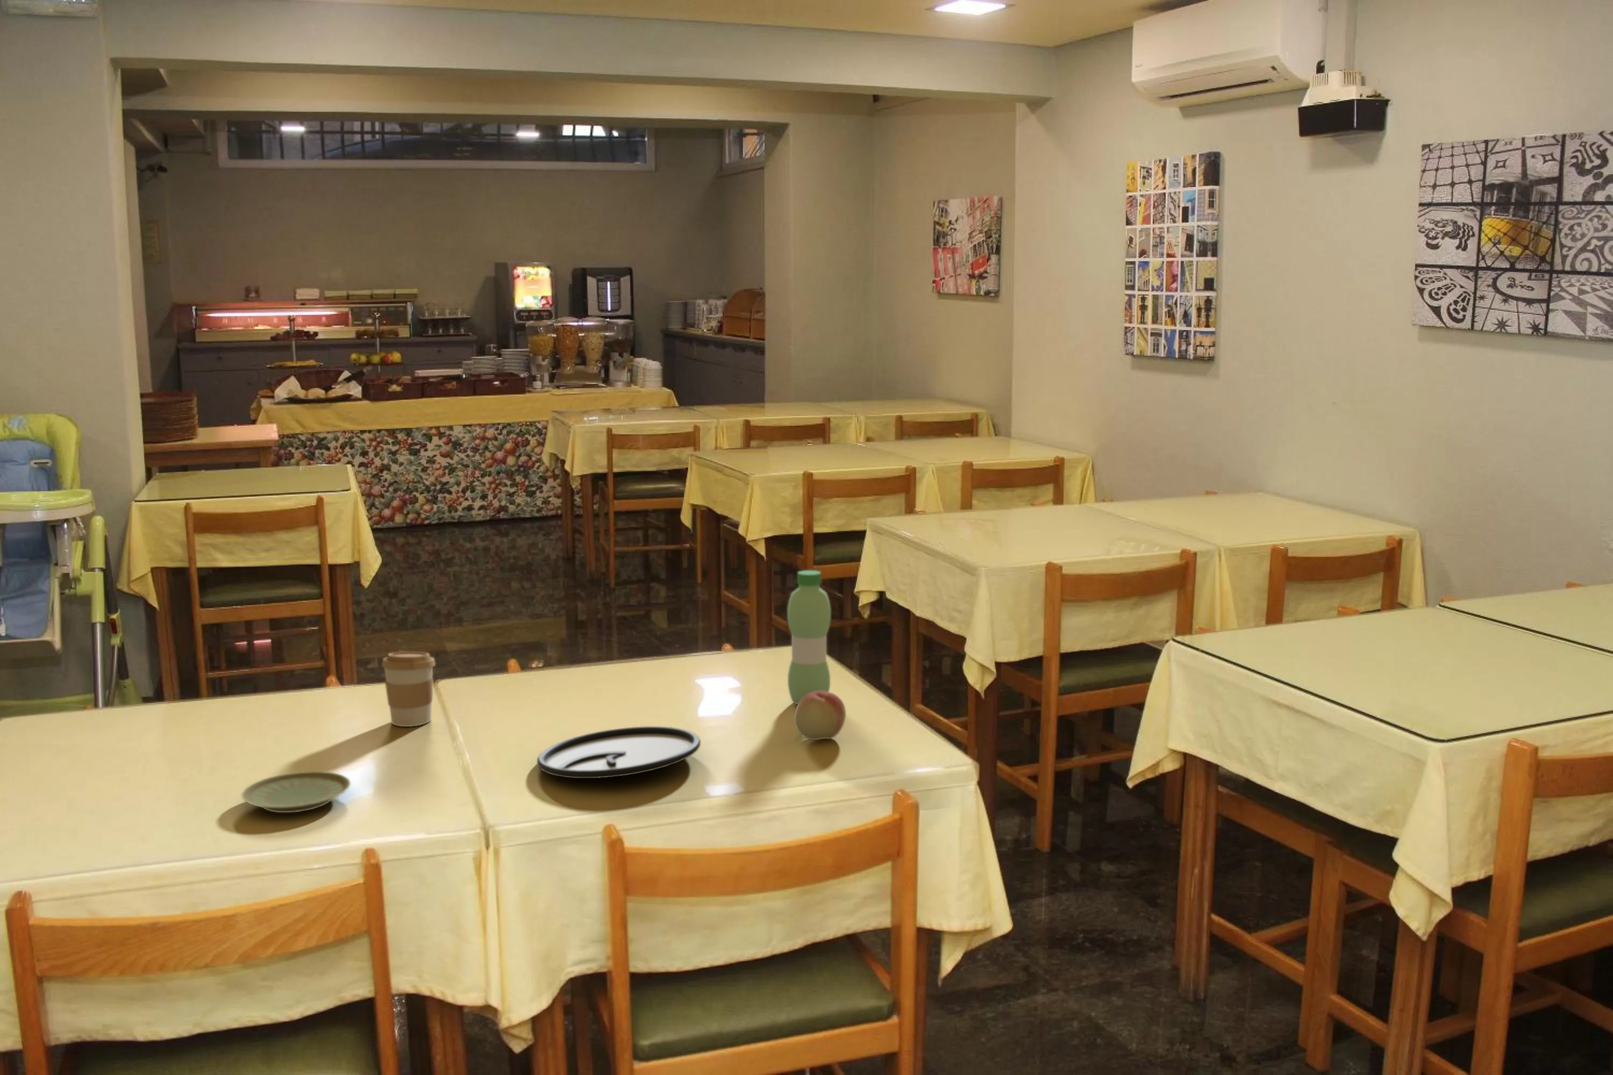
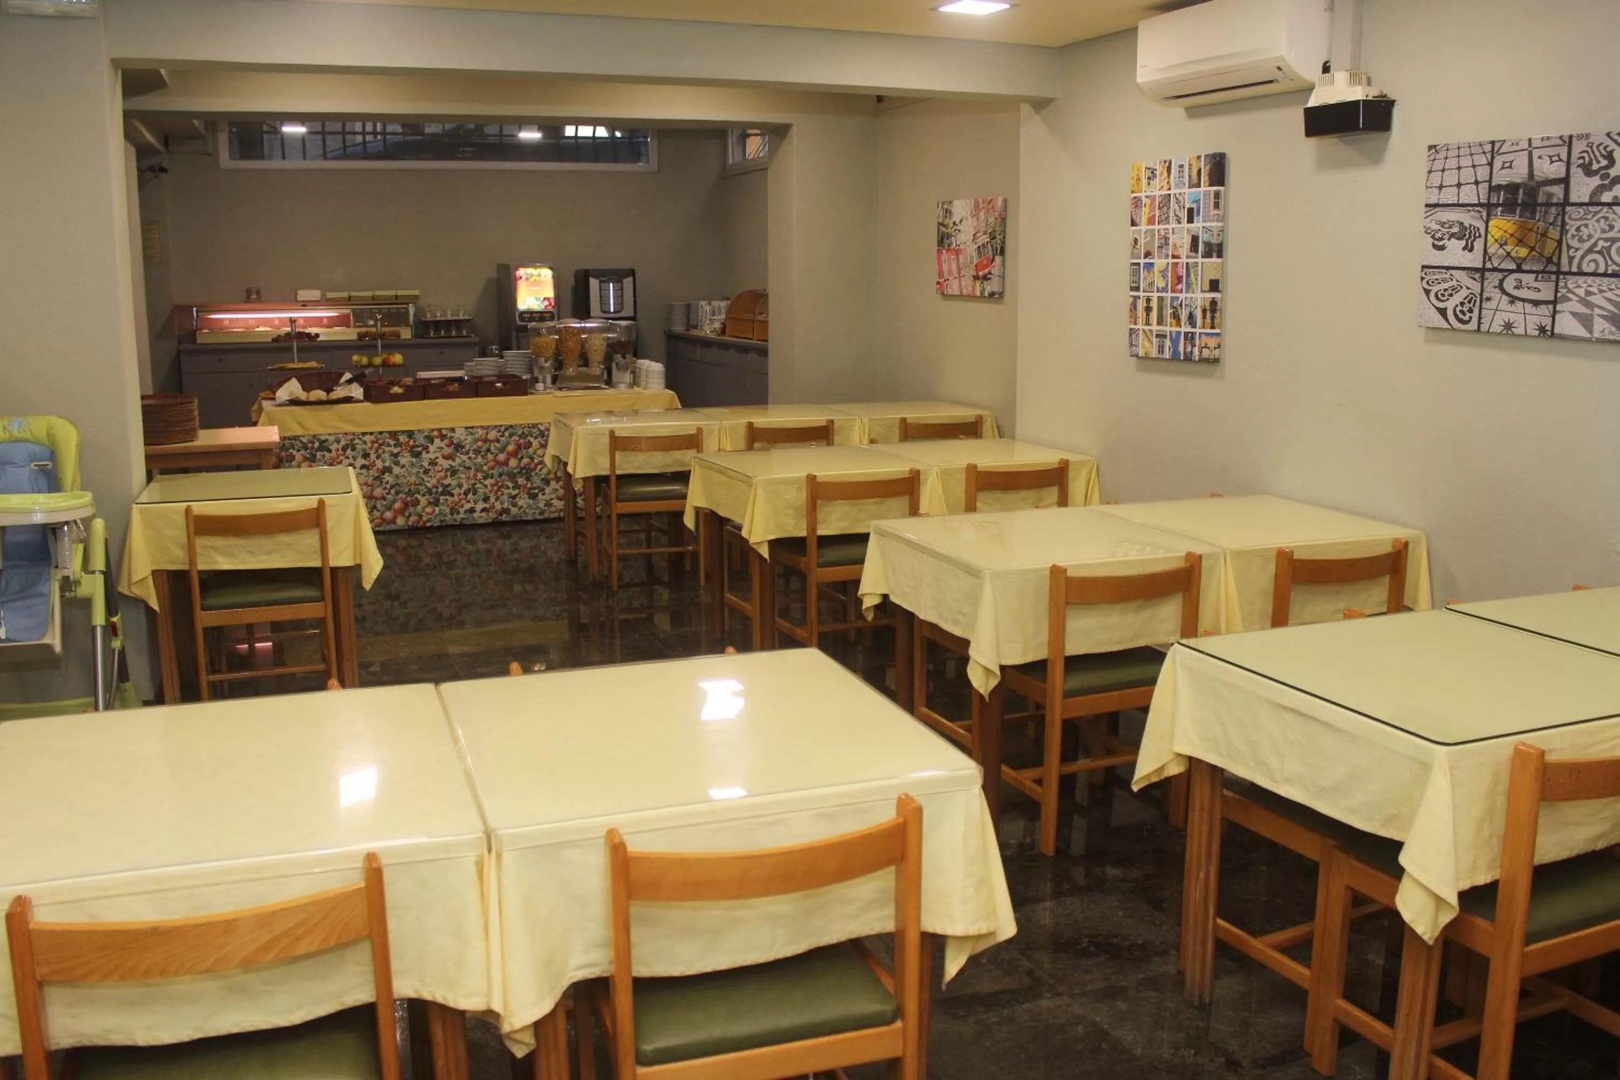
- fruit [794,691,846,740]
- coffee cup [382,651,436,727]
- plate [241,770,352,813]
- plate [536,726,701,779]
- water bottle [787,570,832,704]
